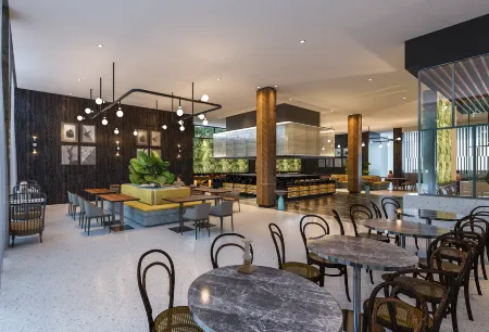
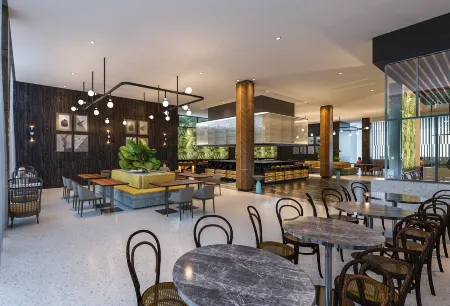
- candle holder [237,237,258,274]
